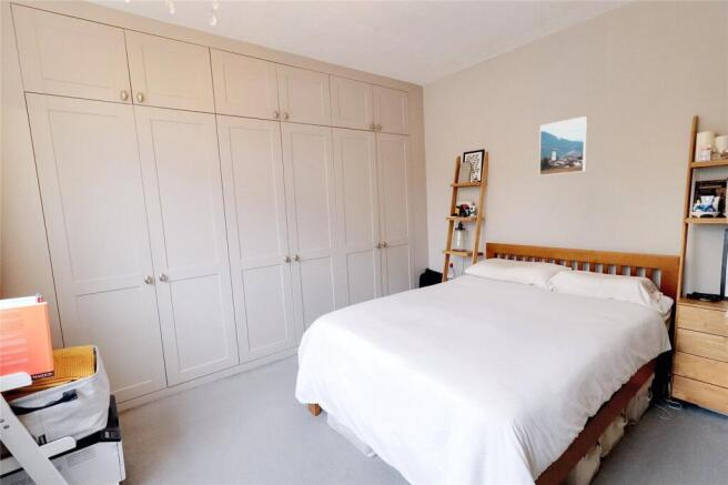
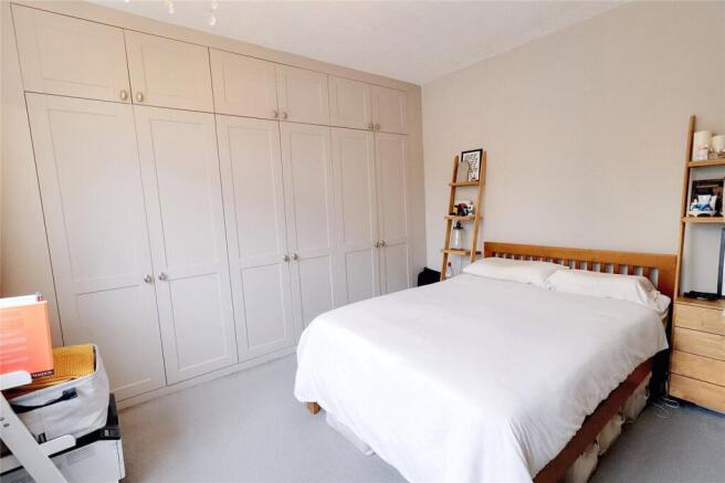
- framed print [538,115,588,176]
